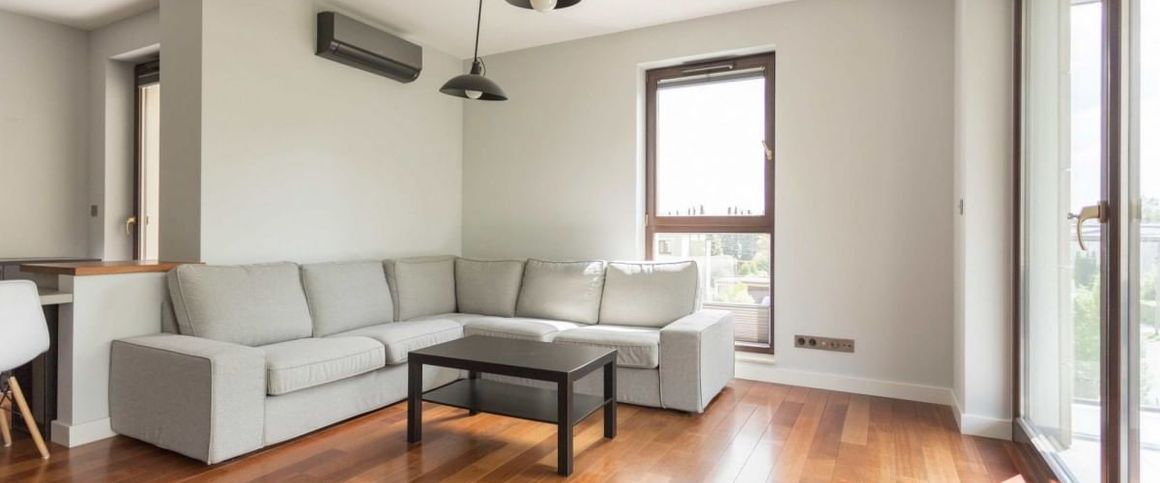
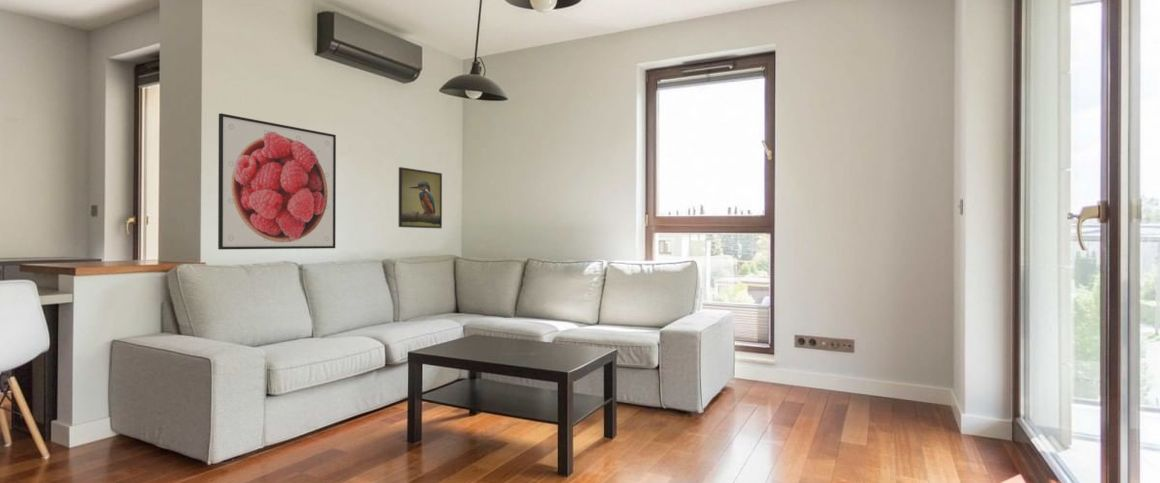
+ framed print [398,166,443,229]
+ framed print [217,112,337,250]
